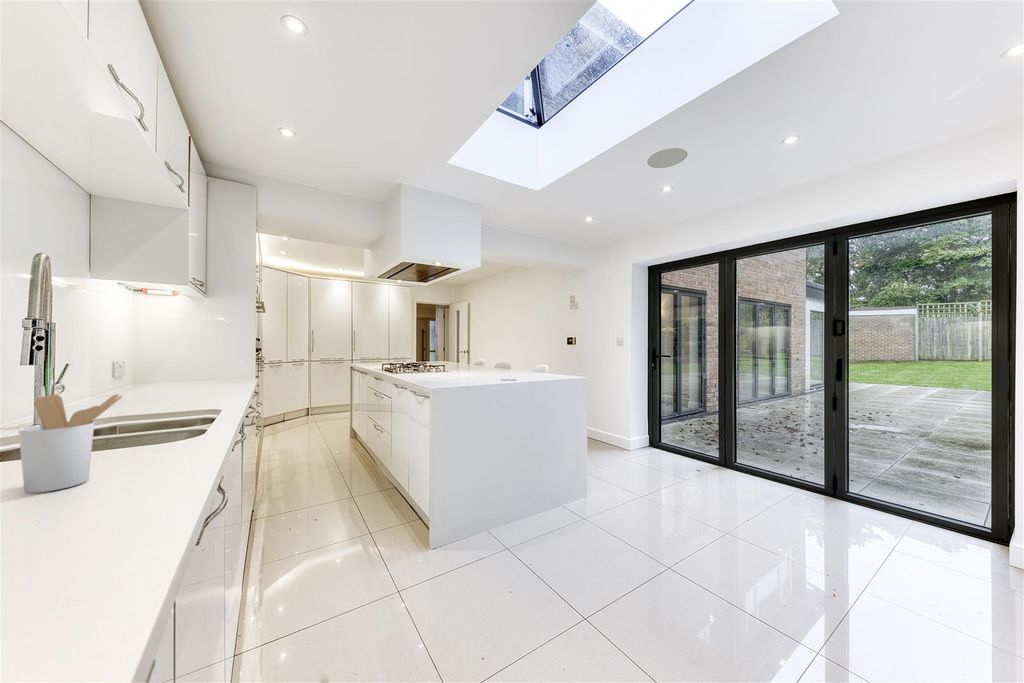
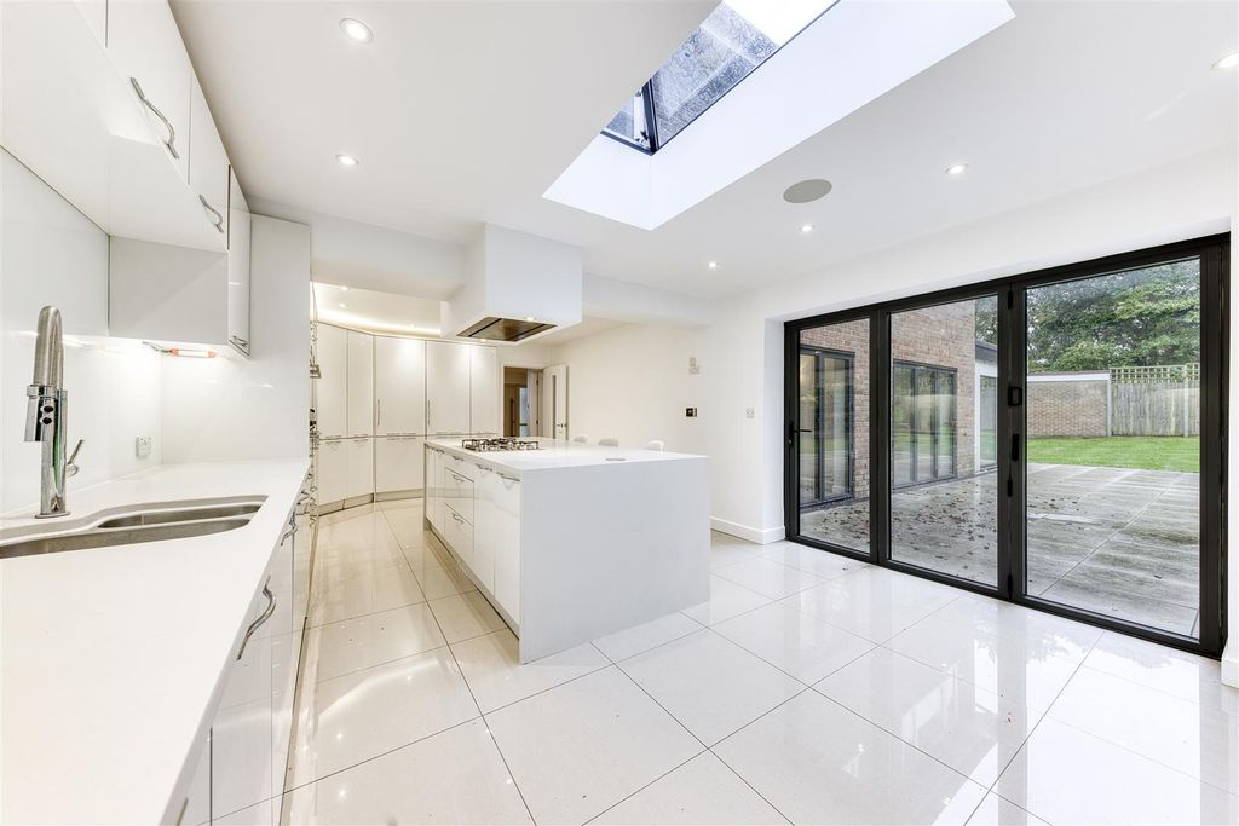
- utensil holder [18,393,124,494]
